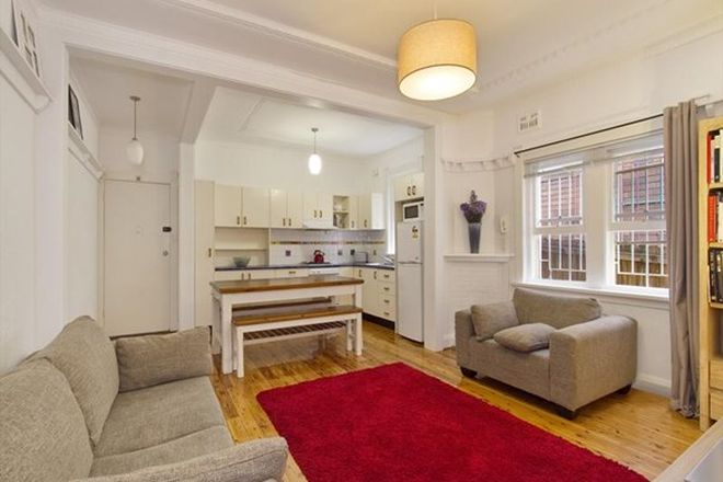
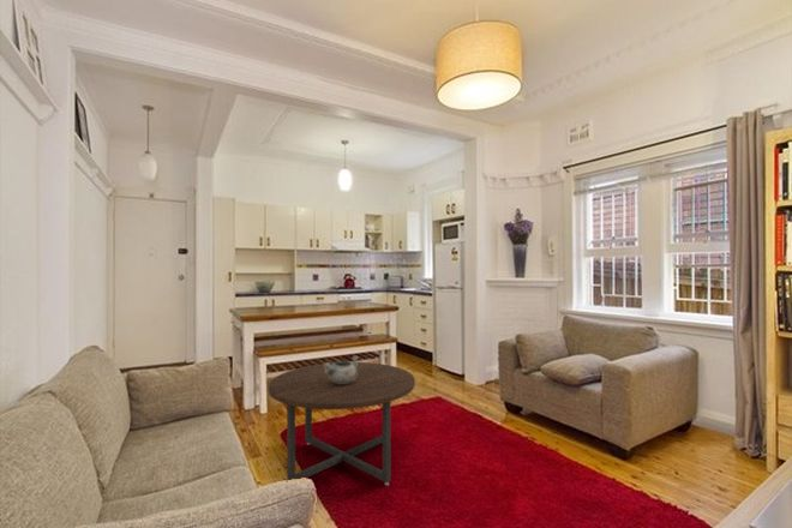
+ coffee table [268,361,416,486]
+ decorative bowl [323,354,360,384]
